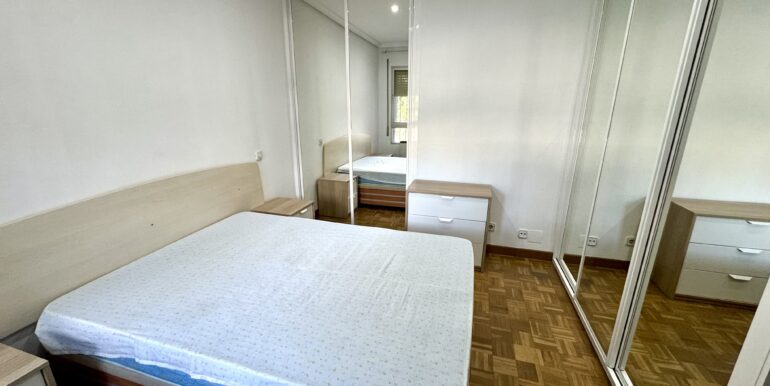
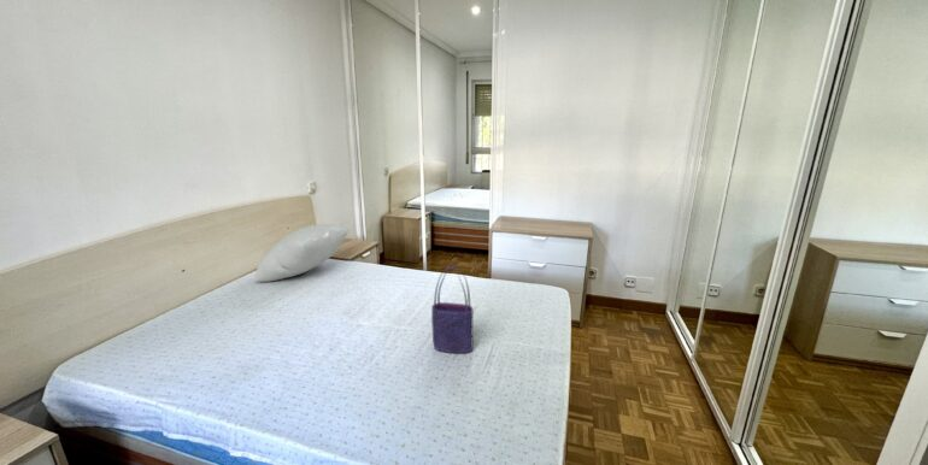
+ tote bag [430,265,475,354]
+ pillow [253,223,350,283]
